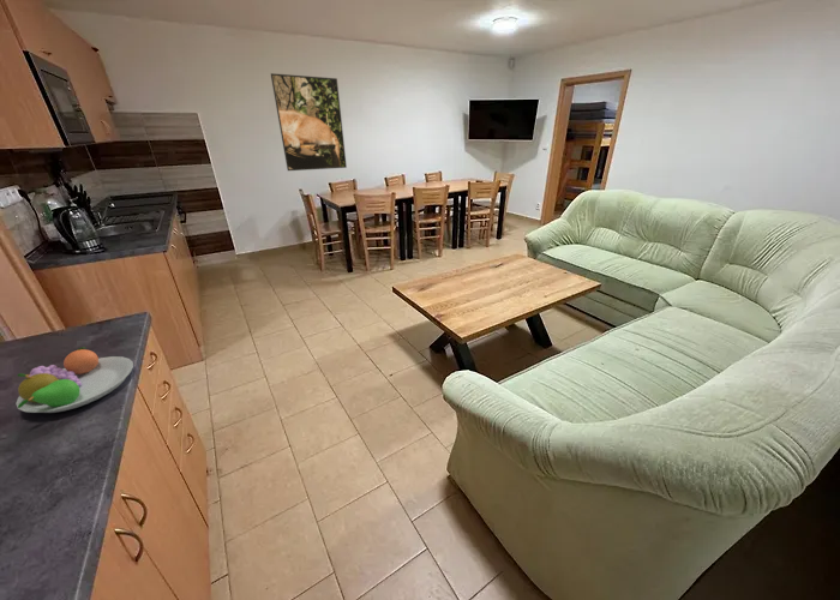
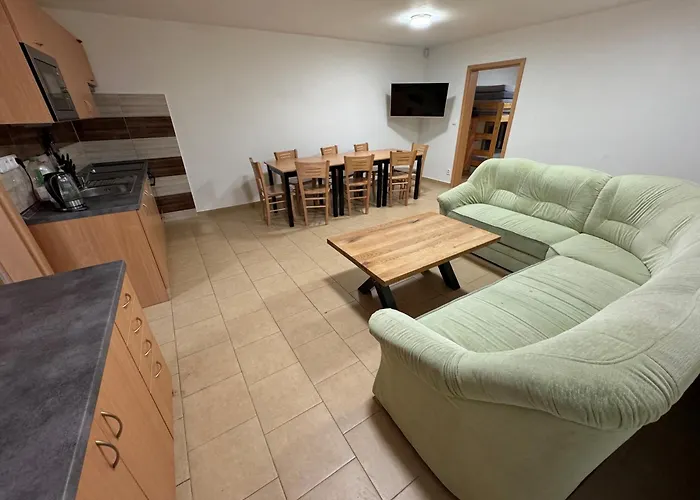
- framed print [270,72,348,172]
- fruit bowl [14,347,134,414]
